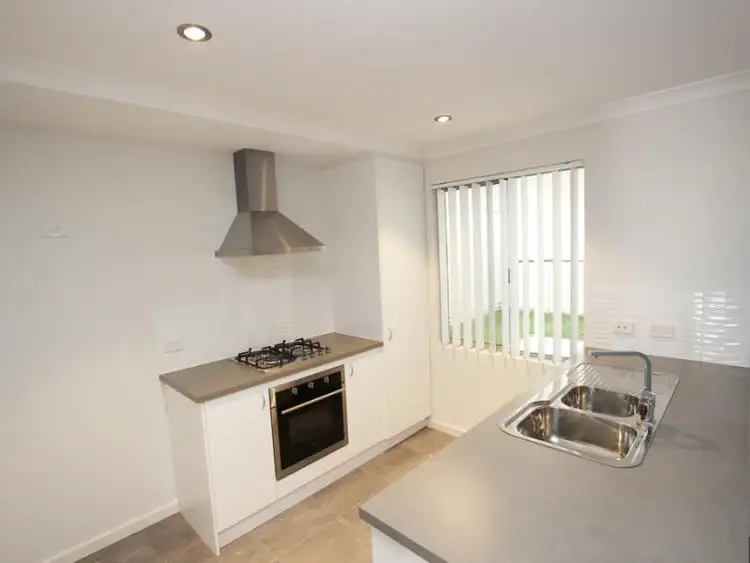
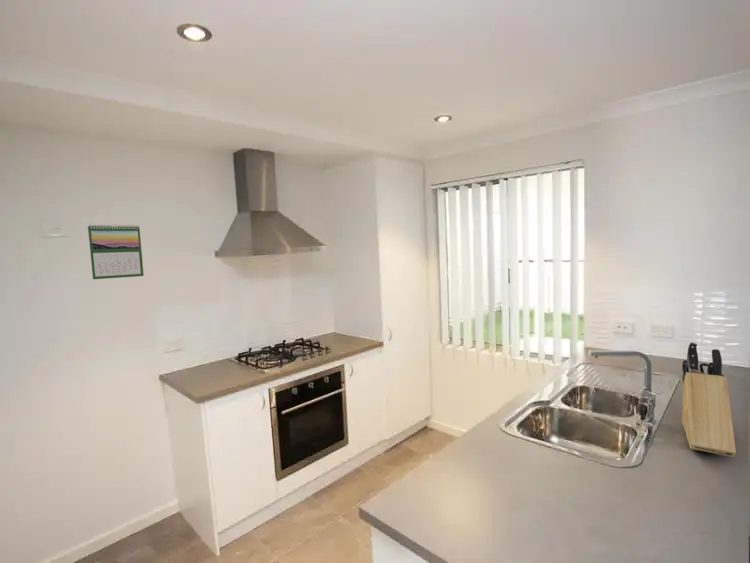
+ knife block [681,341,737,458]
+ calendar [87,223,145,280]
